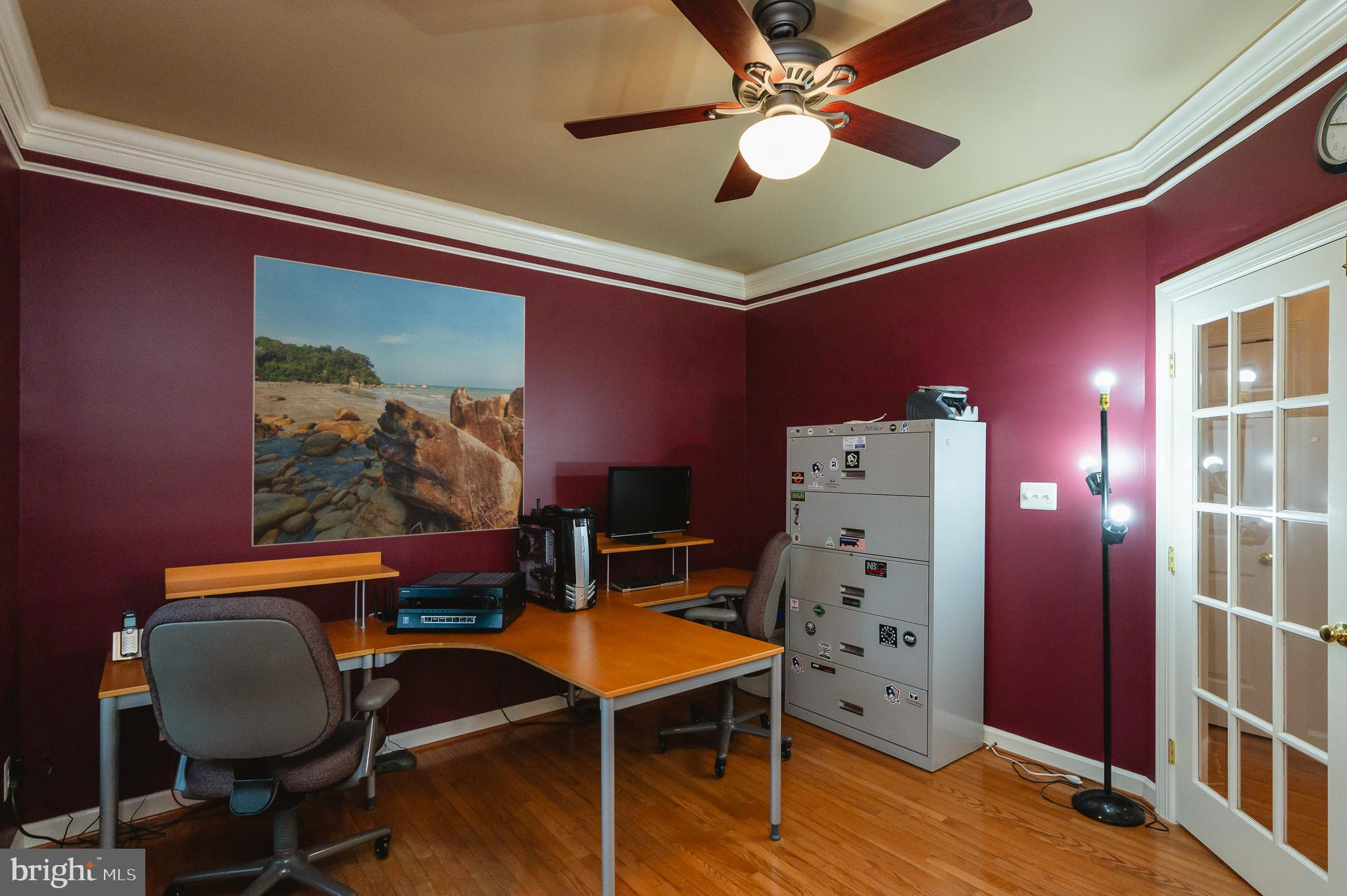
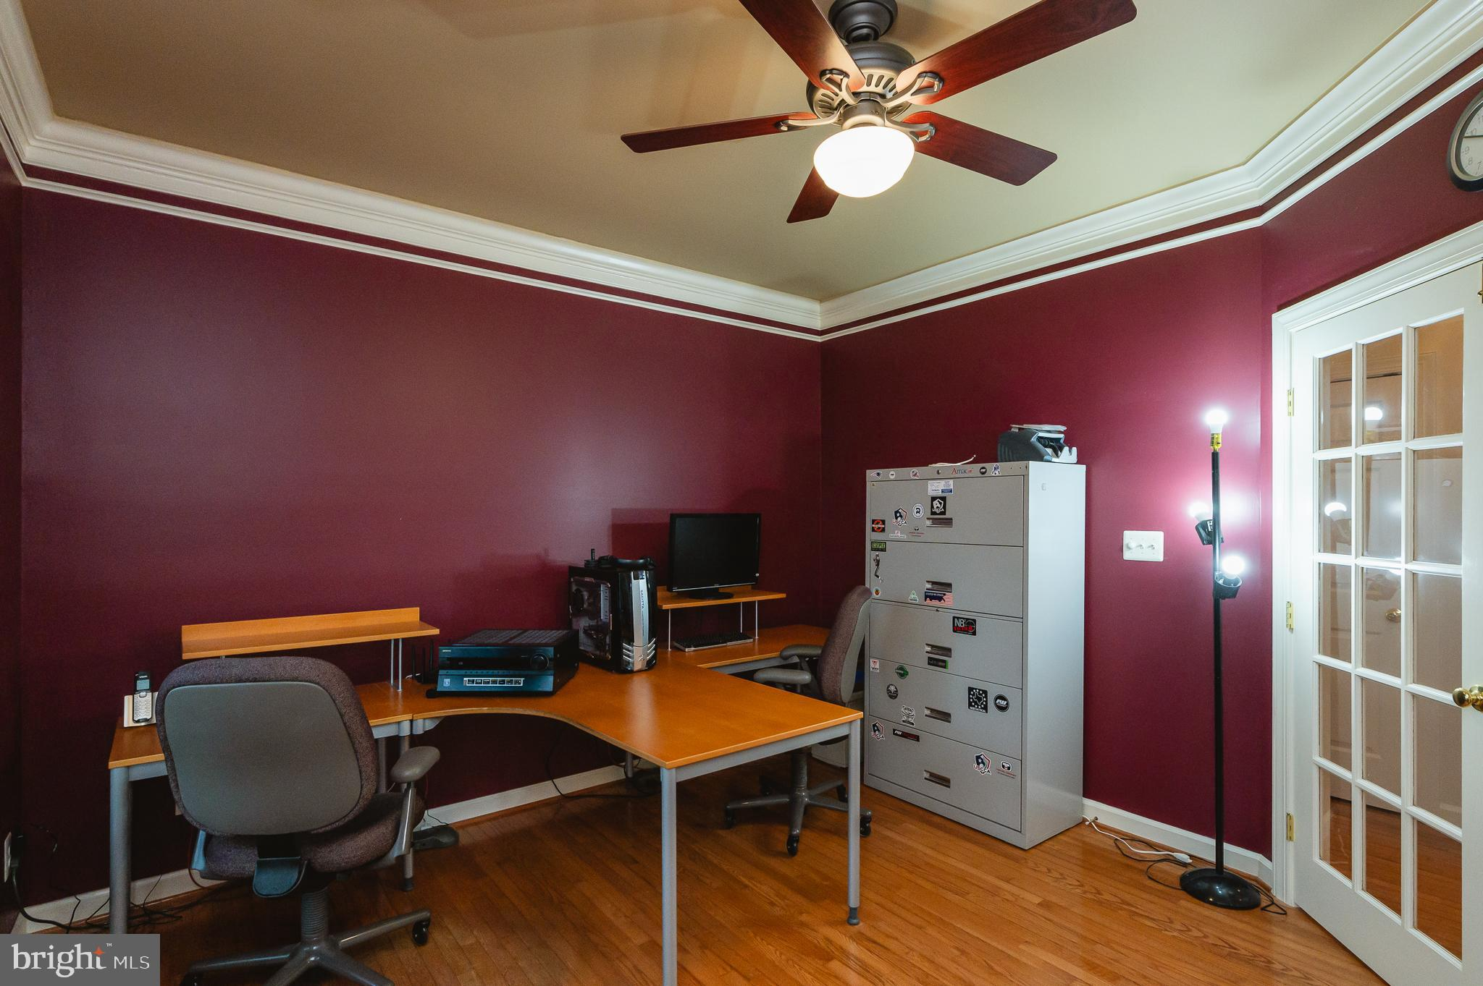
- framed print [251,254,526,548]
